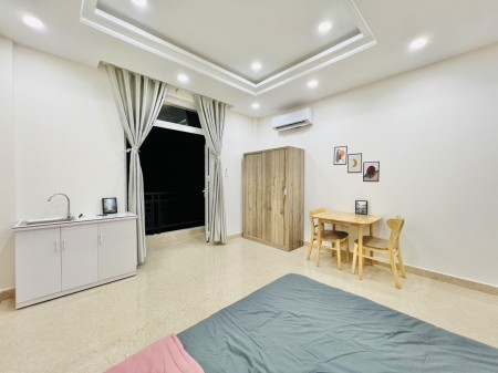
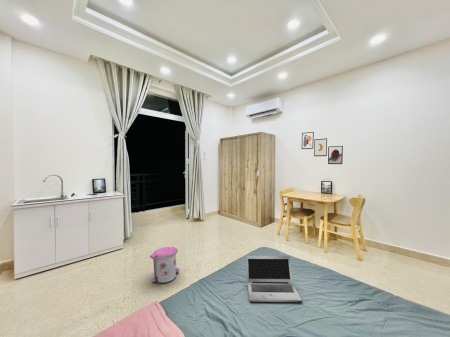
+ trash can [149,246,180,284]
+ laptop [245,255,303,303]
